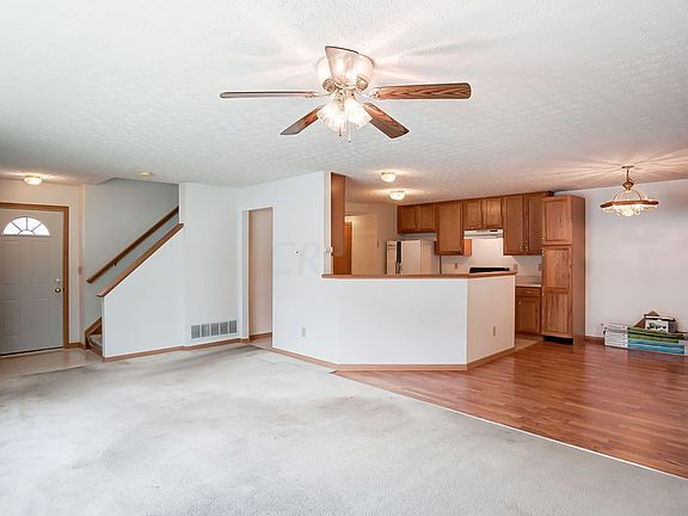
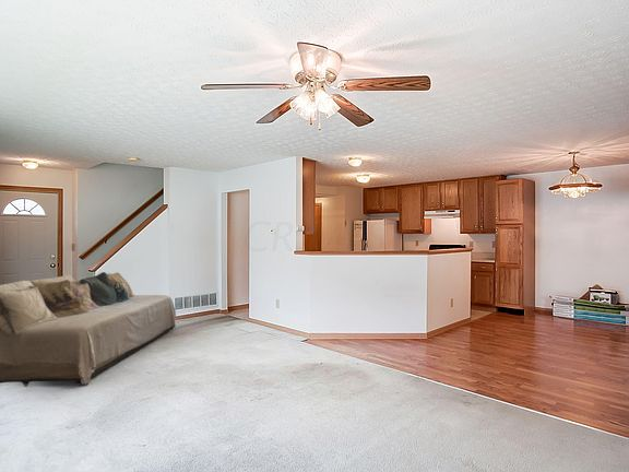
+ sofa [0,271,177,388]
